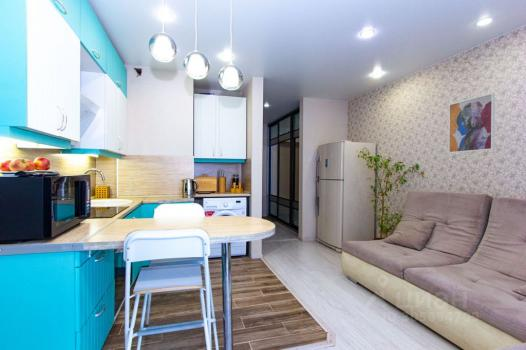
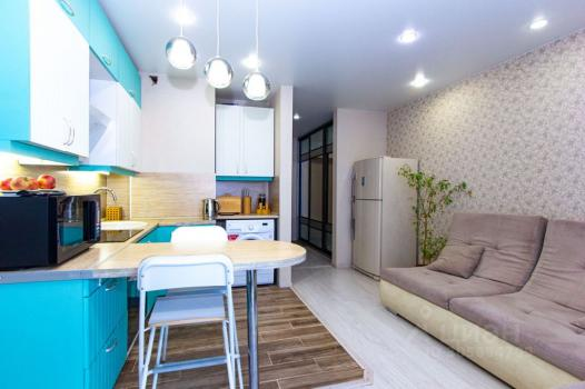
- wall art [447,92,496,154]
